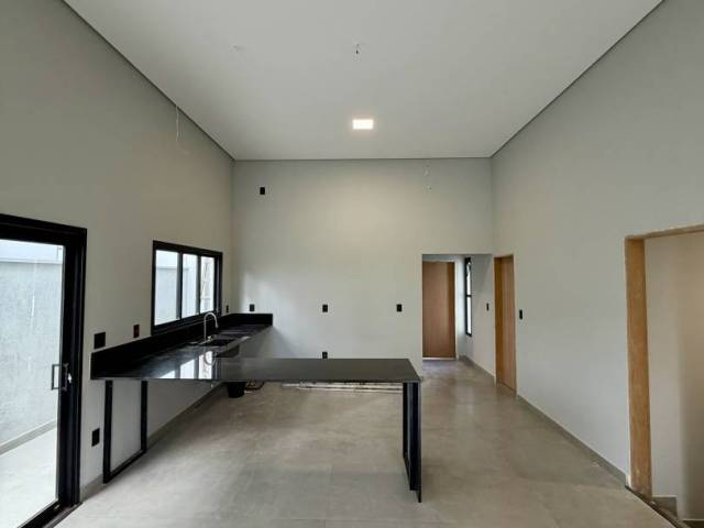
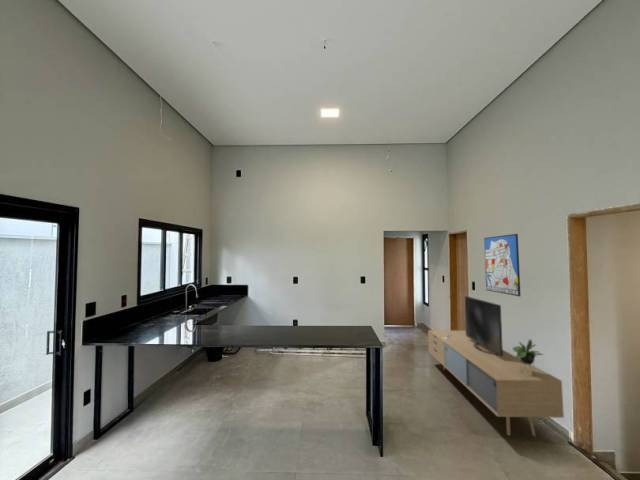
+ wall art [483,233,521,297]
+ media console [427,295,565,437]
